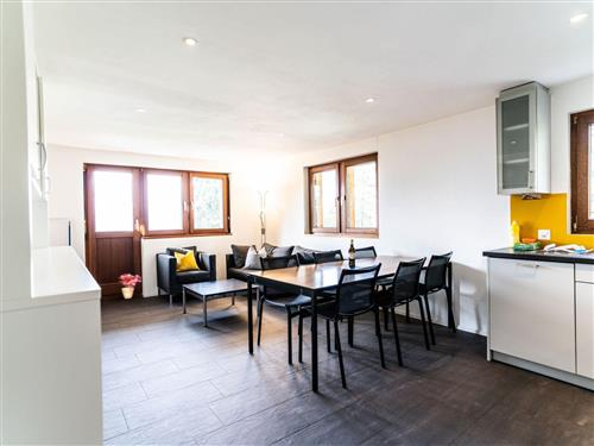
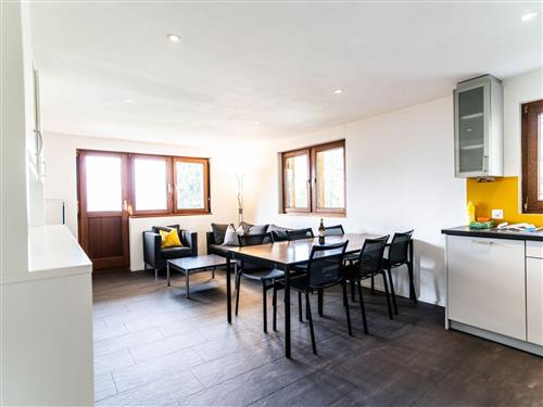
- potted plant [116,272,143,300]
